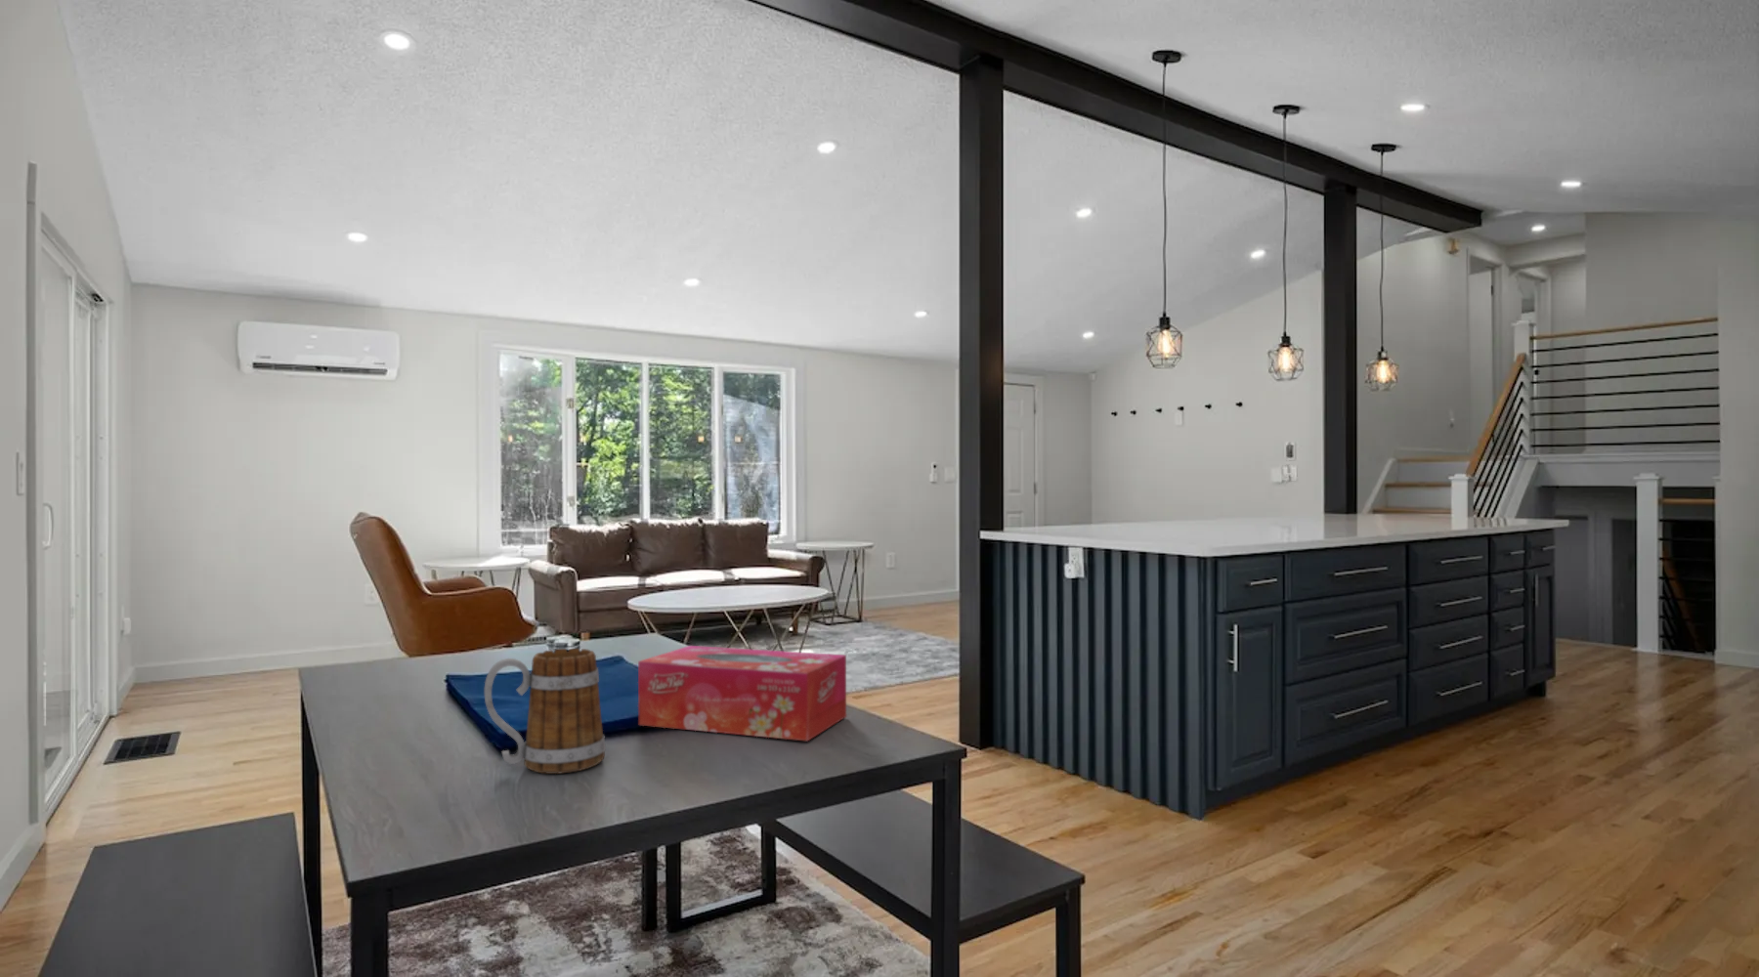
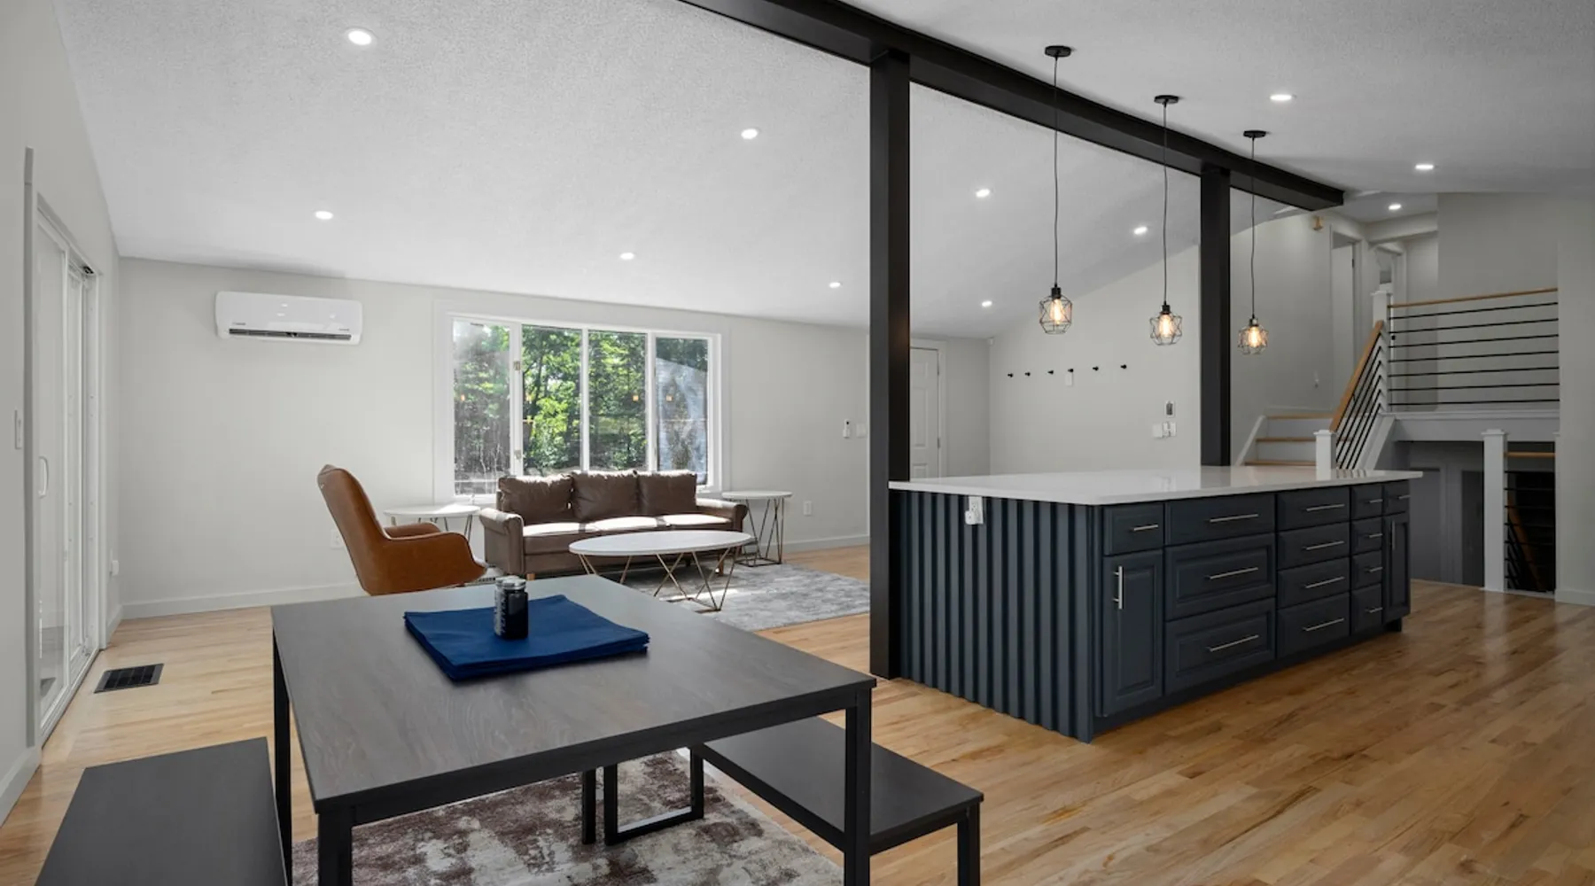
- mug [484,647,606,775]
- tissue box [638,645,847,742]
